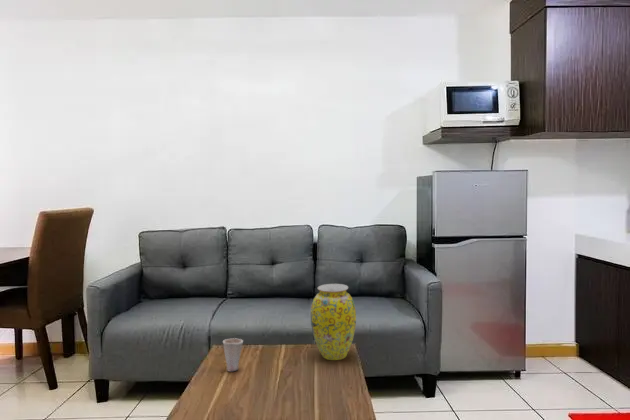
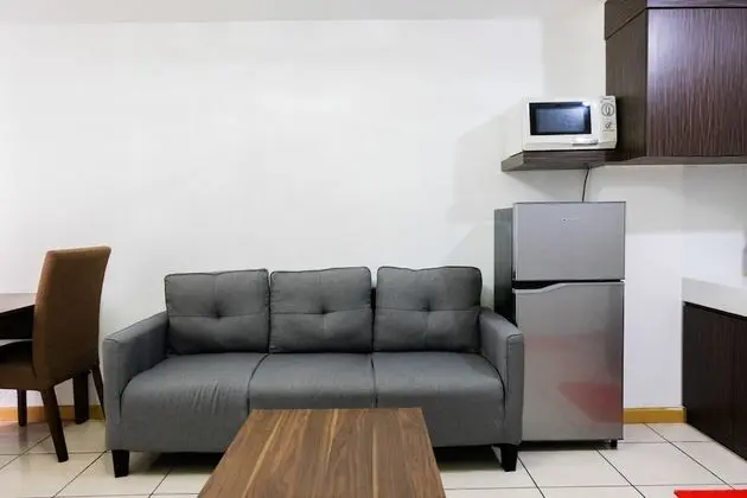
- vase [310,283,357,361]
- cup [222,337,244,372]
